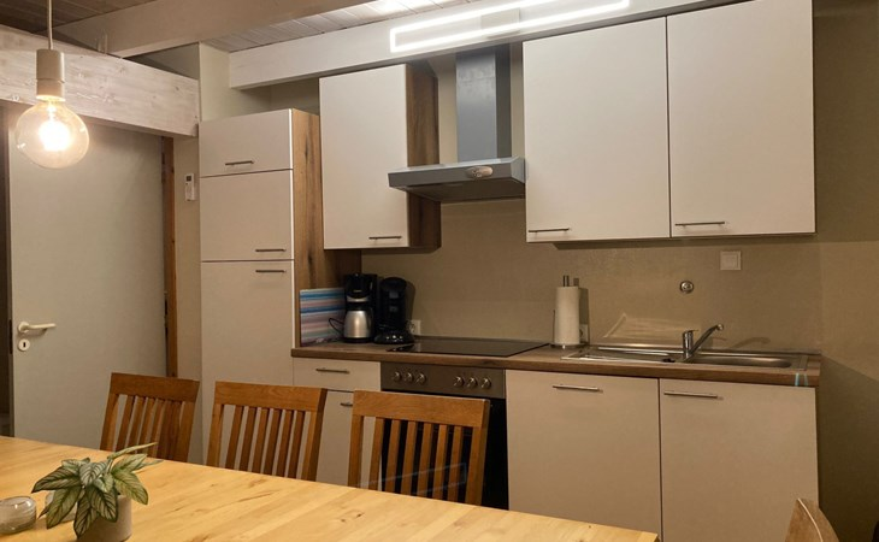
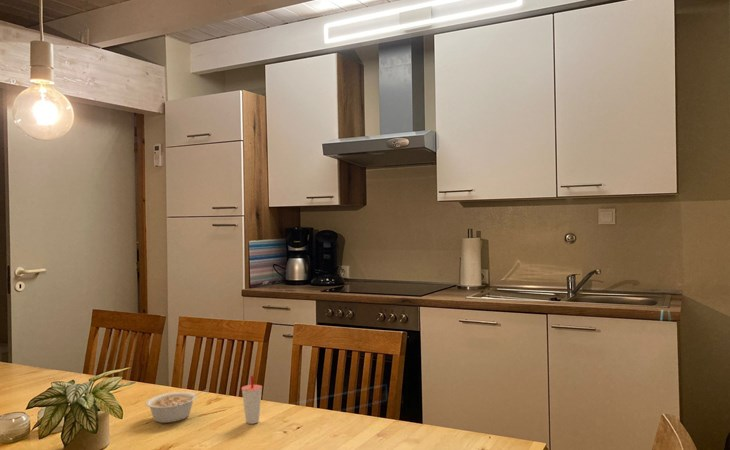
+ legume [145,389,207,424]
+ cup [240,375,263,425]
